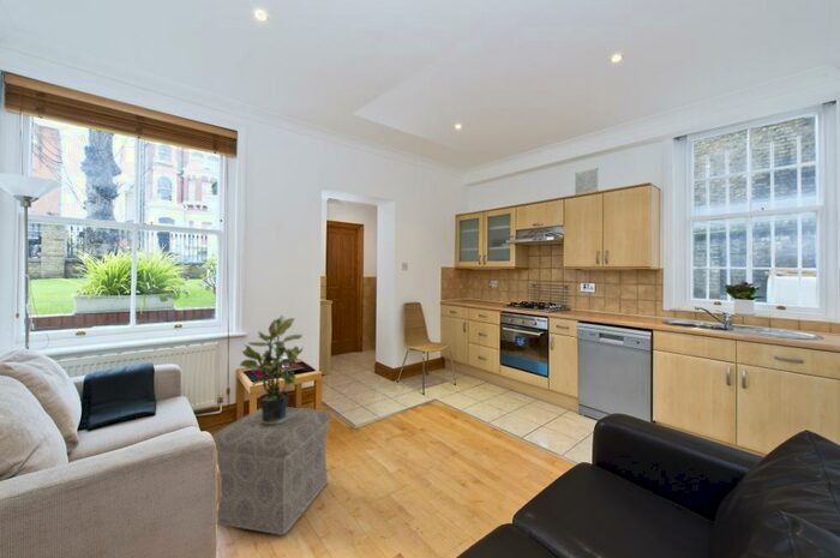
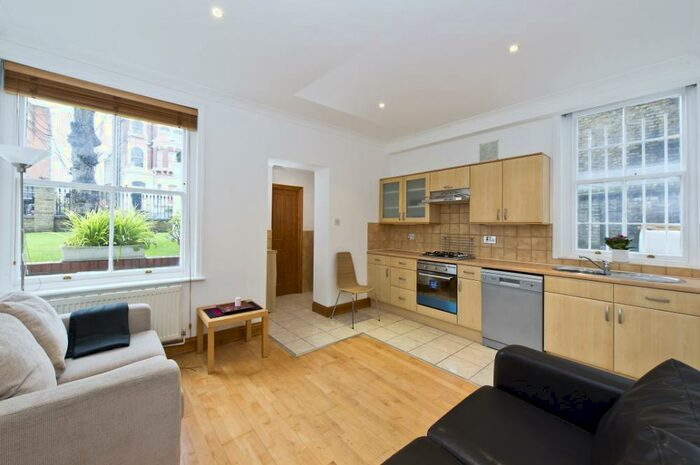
- potted plant [239,314,305,425]
- ottoman [210,406,331,536]
